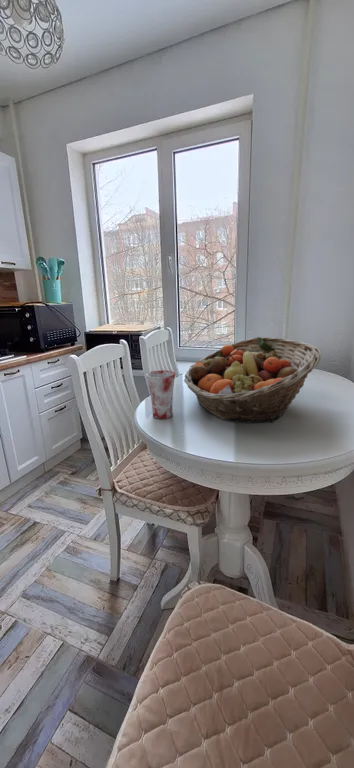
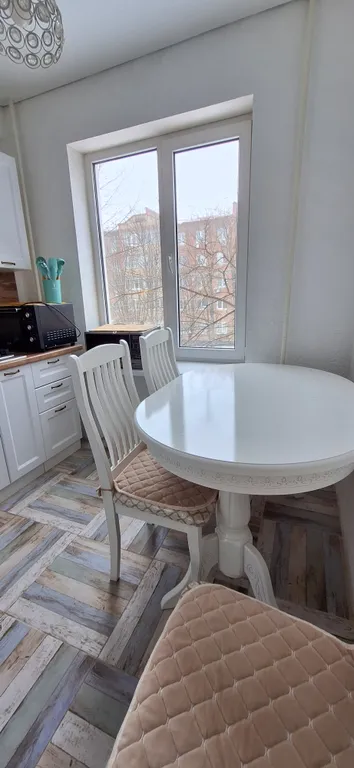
- mug [145,369,176,420]
- fruit basket [183,336,322,424]
